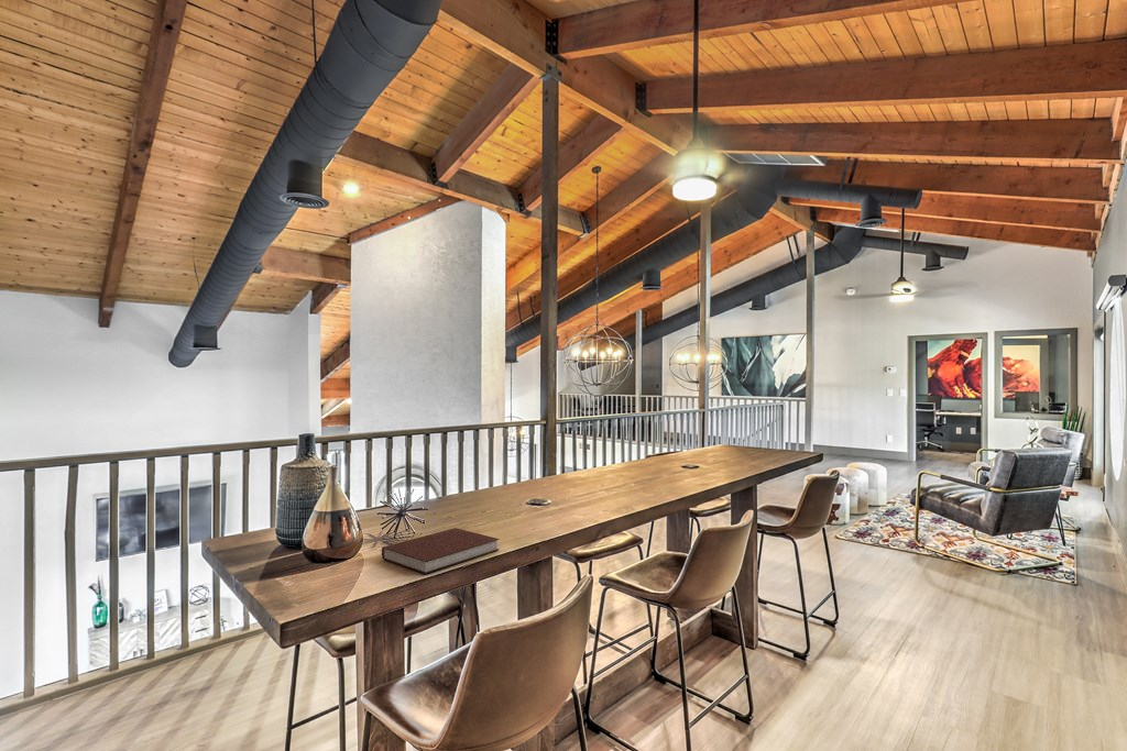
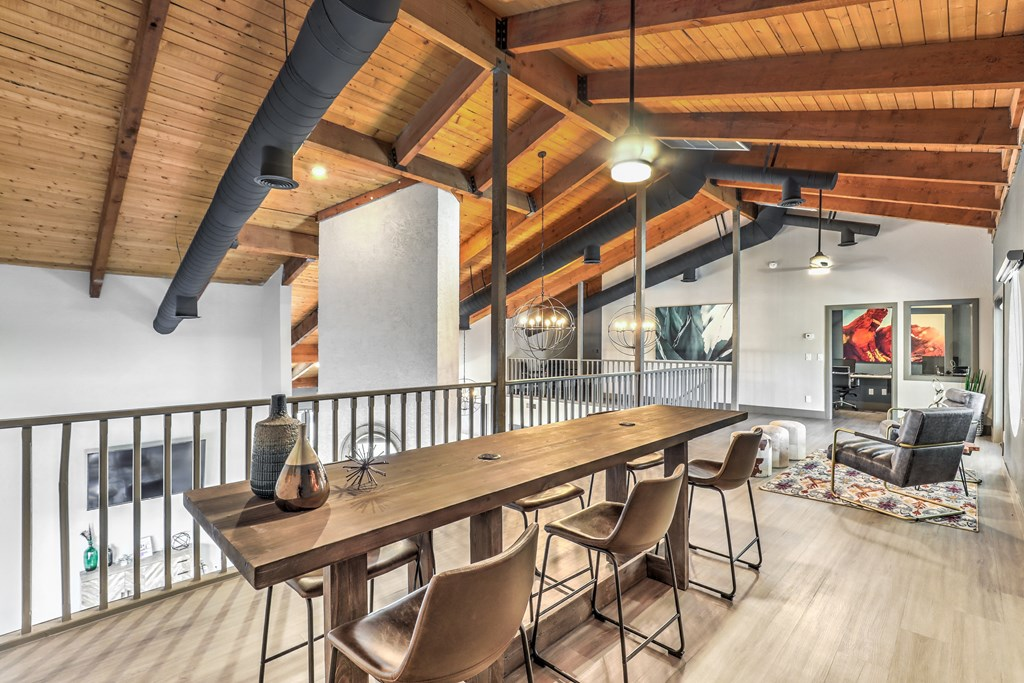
- notebook [381,527,500,575]
